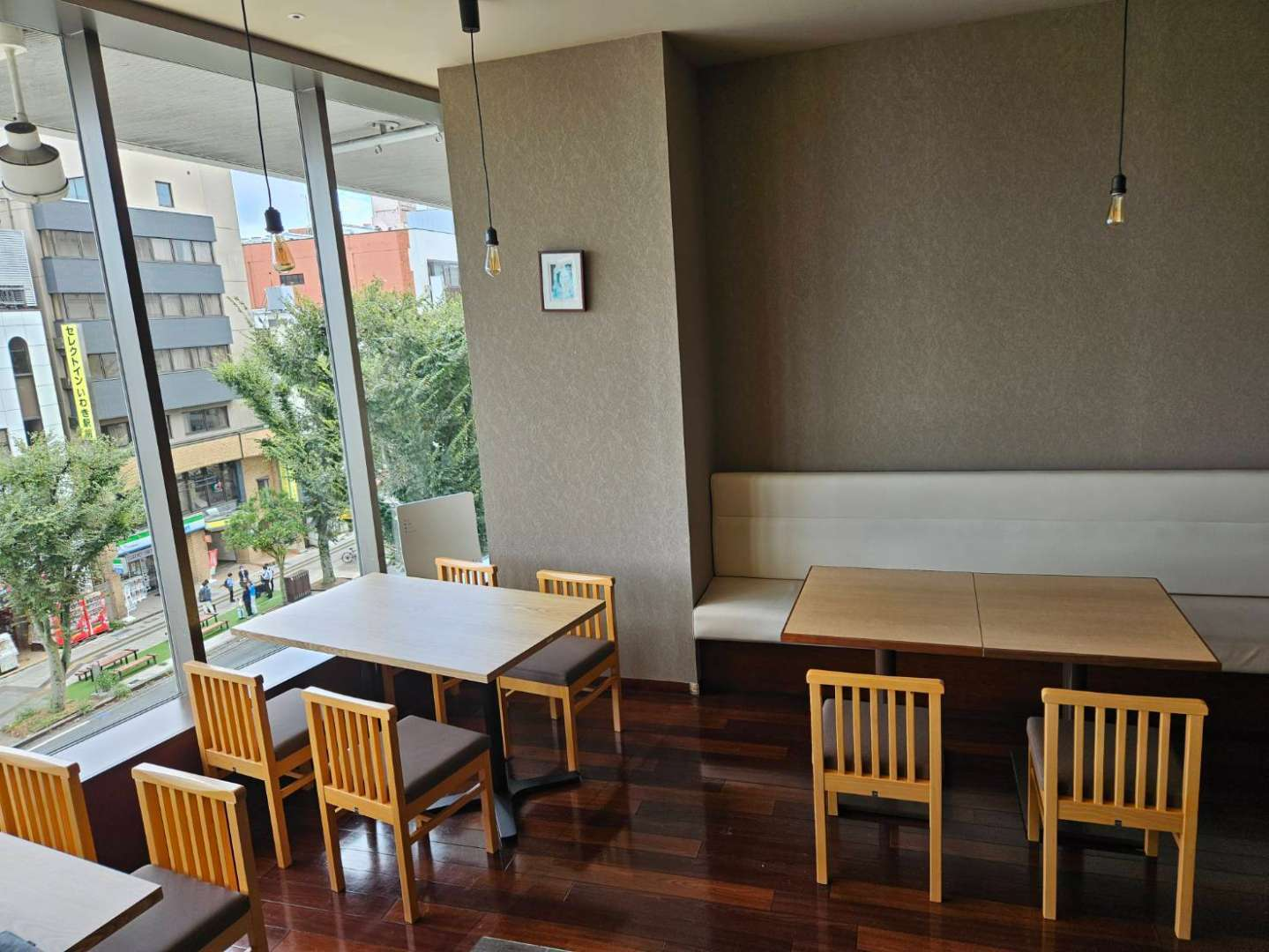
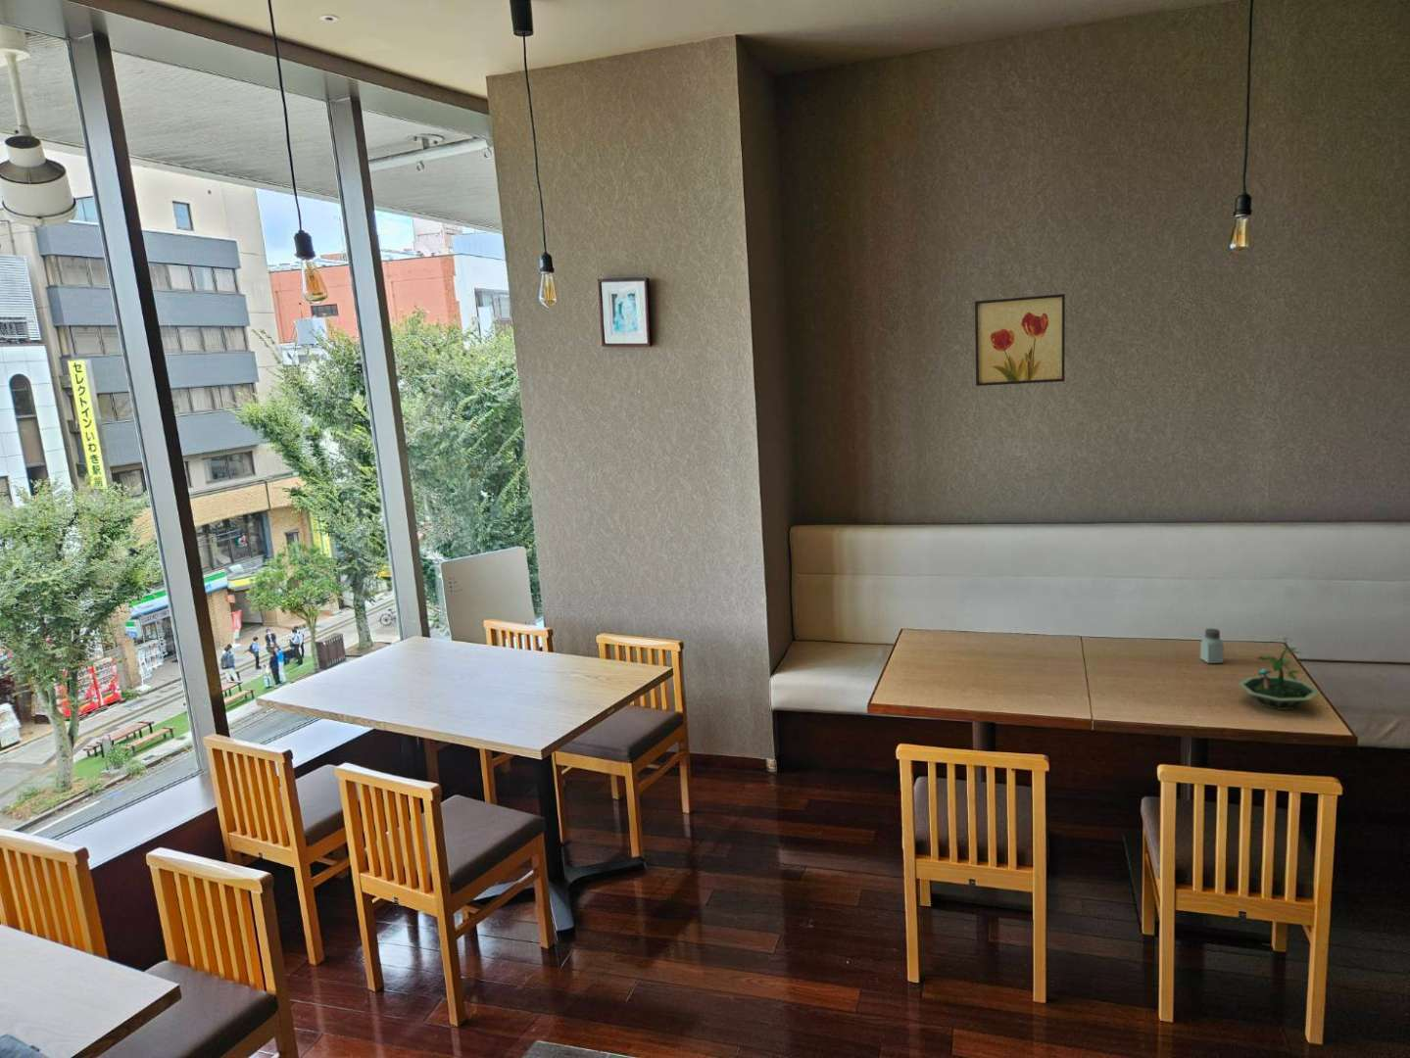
+ terrarium [1237,637,1322,711]
+ saltshaker [1199,628,1224,665]
+ wall art [974,293,1066,387]
